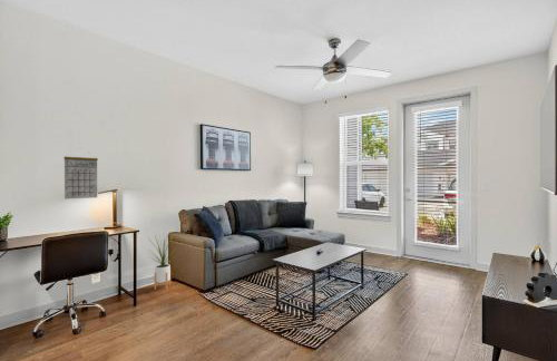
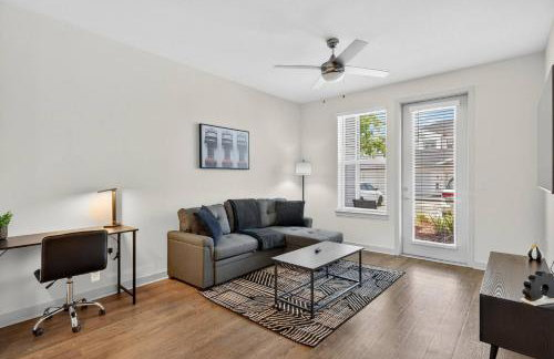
- calendar [63,147,99,199]
- house plant [147,230,177,291]
